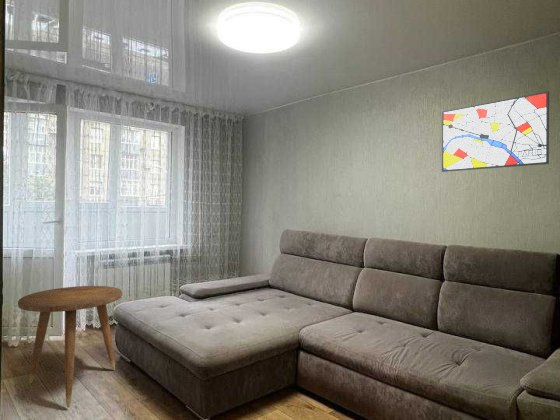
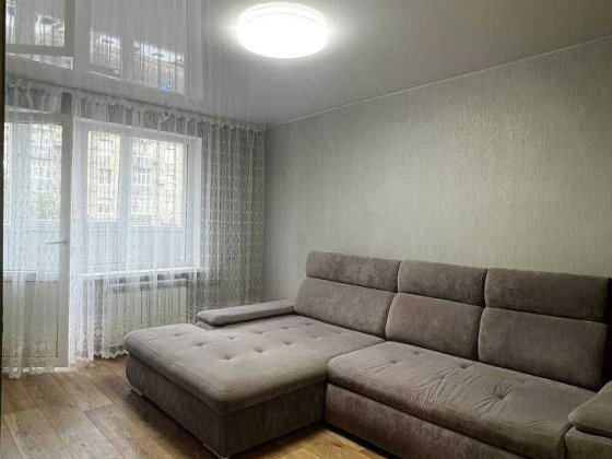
- wall art [441,90,550,173]
- side table [17,285,123,409]
